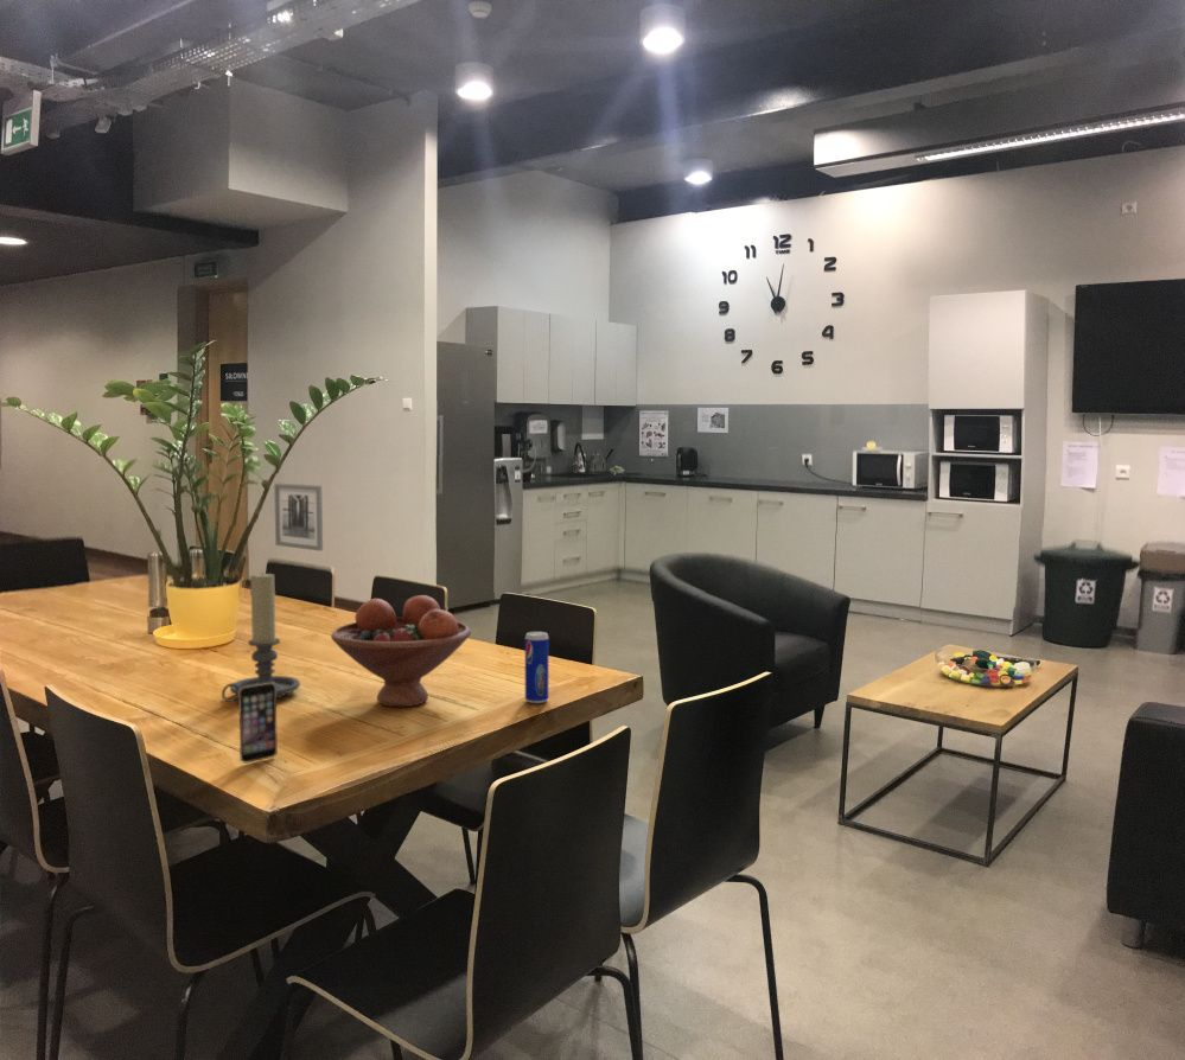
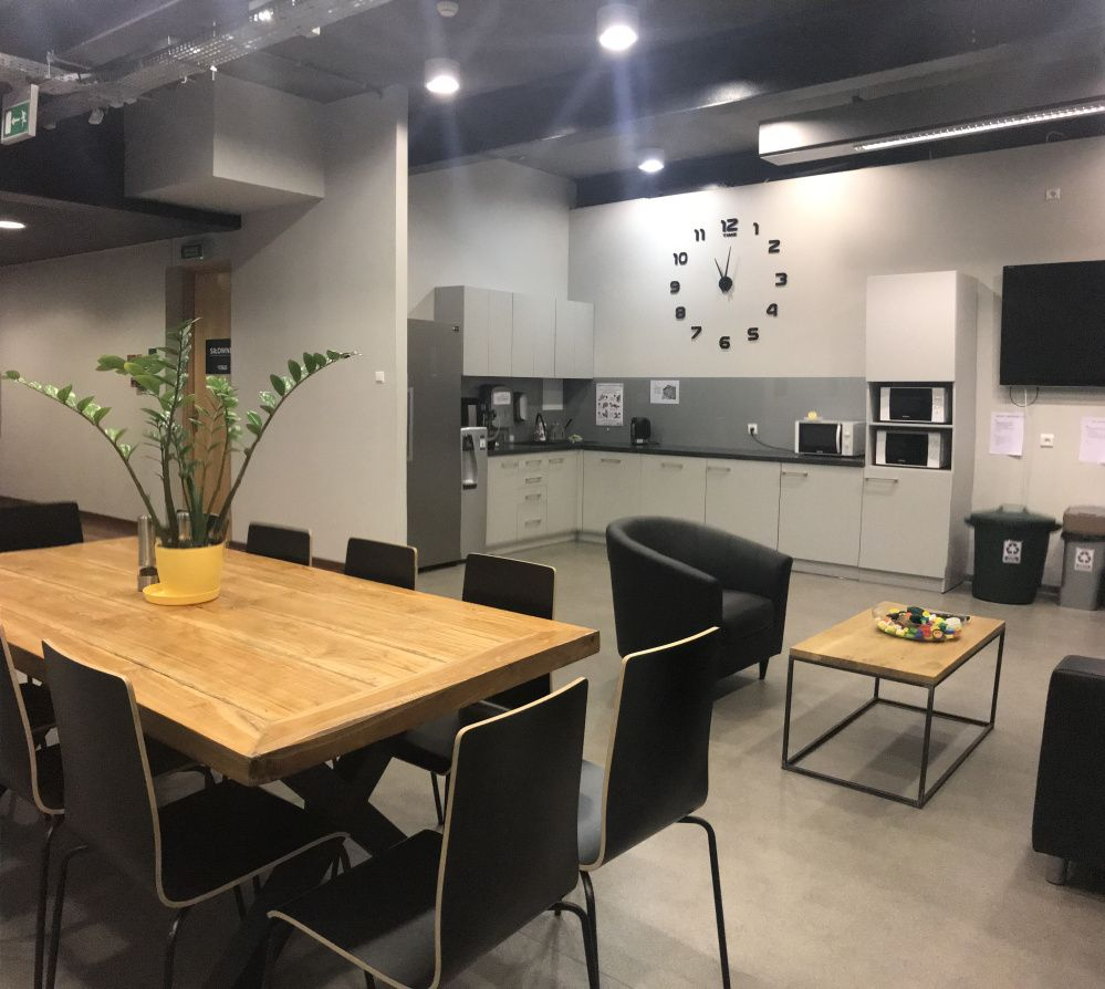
- fruit bowl [330,594,472,708]
- smartphone [237,683,279,765]
- wall art [273,483,324,553]
- candle holder [221,570,301,703]
- beverage can [524,631,550,704]
